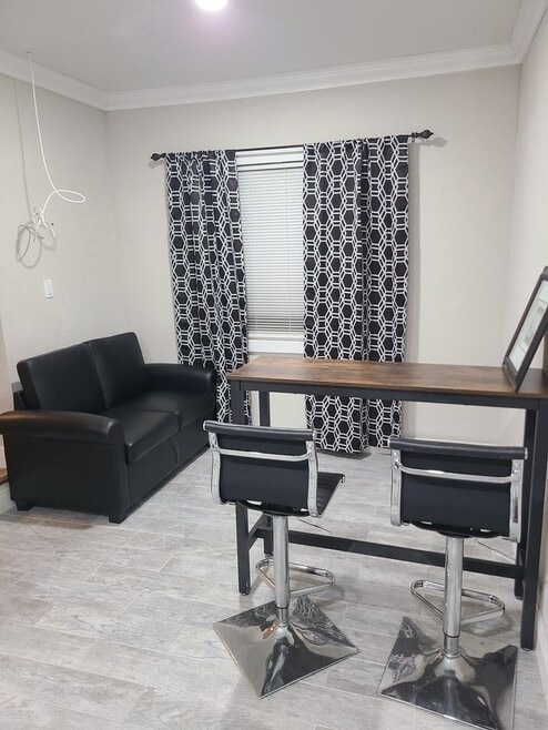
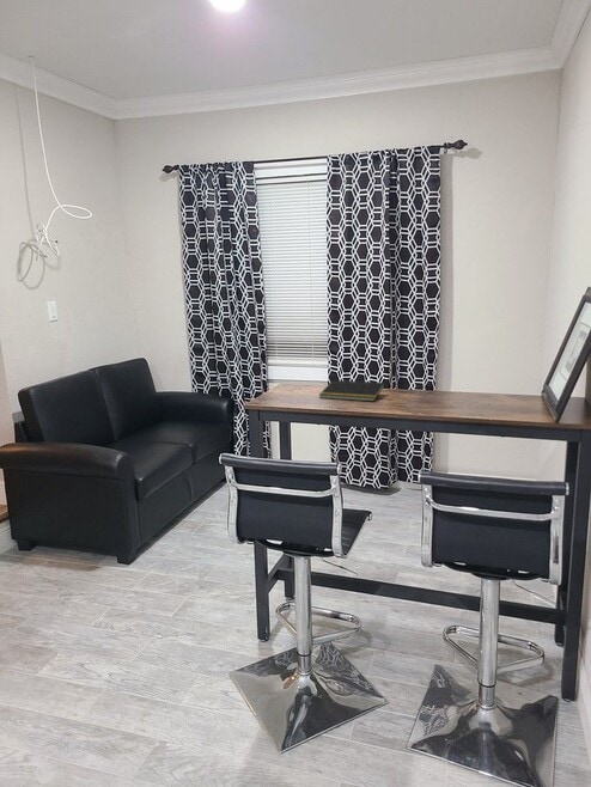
+ notepad [318,379,386,402]
